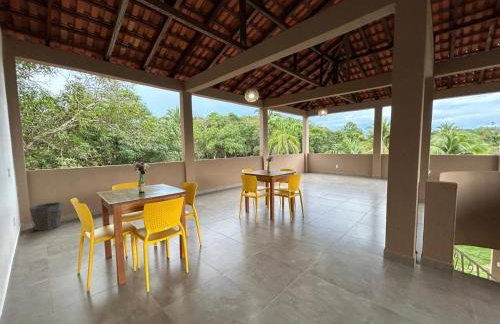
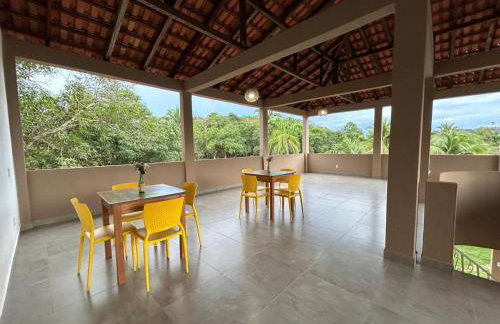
- waste bin [28,201,64,232]
